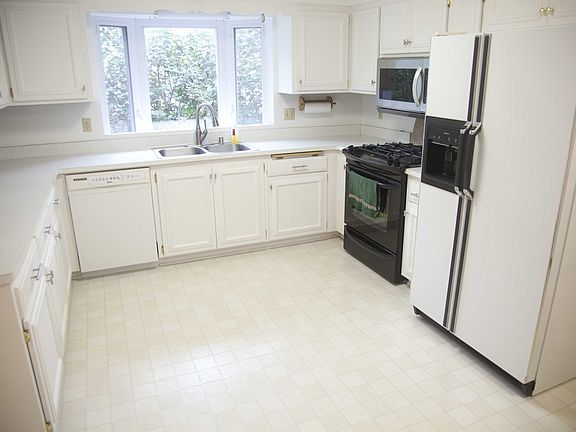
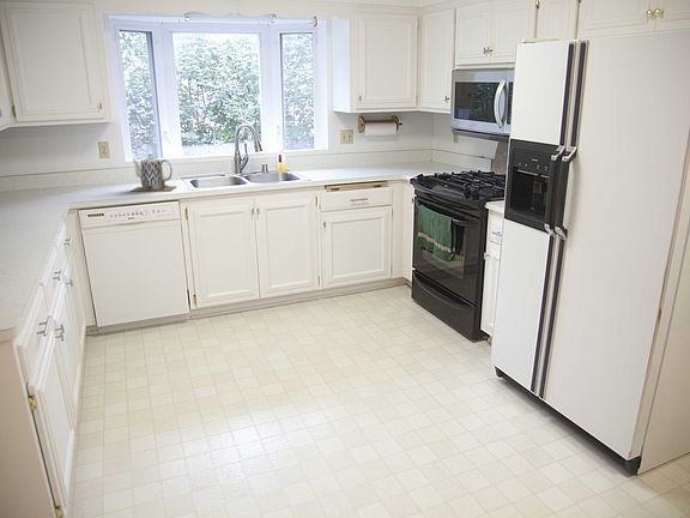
+ teapot [131,153,177,193]
